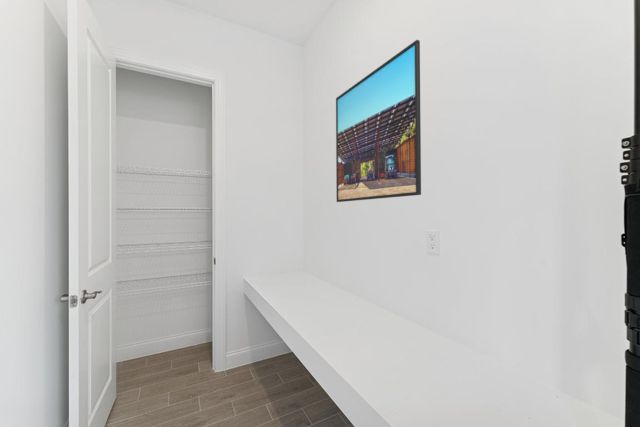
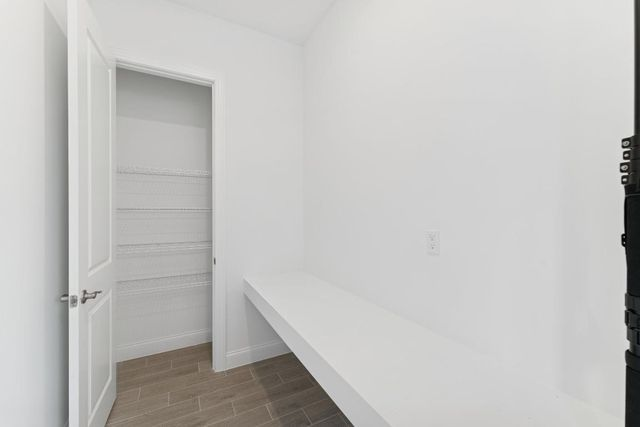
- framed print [335,39,422,203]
